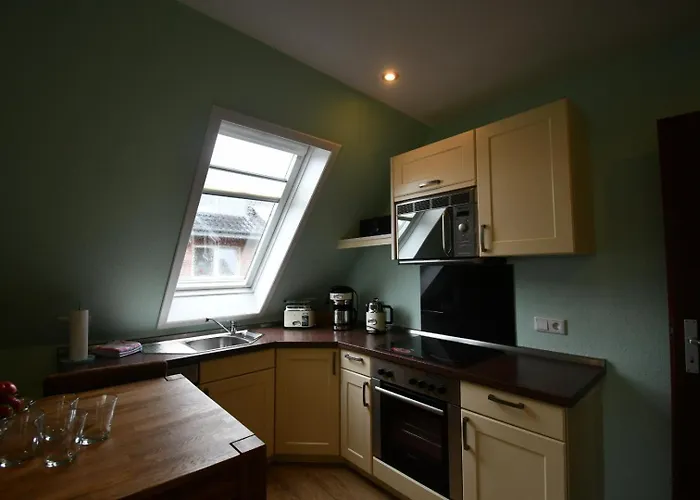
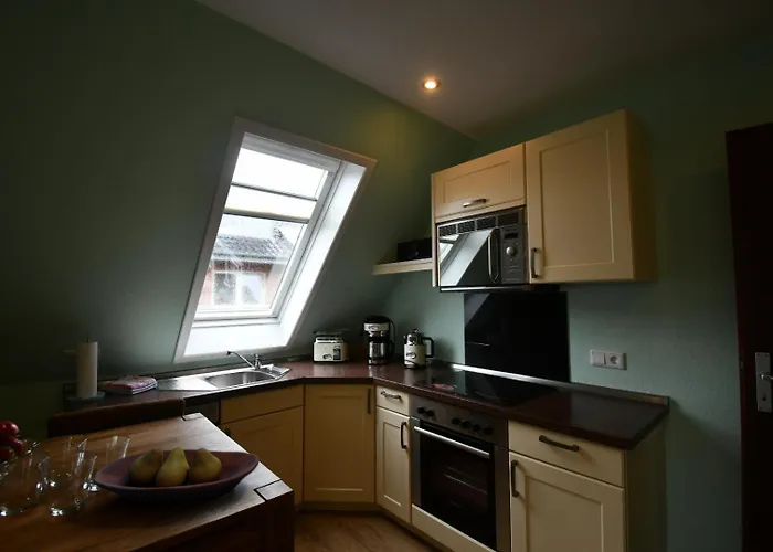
+ fruit bowl [92,446,261,505]
